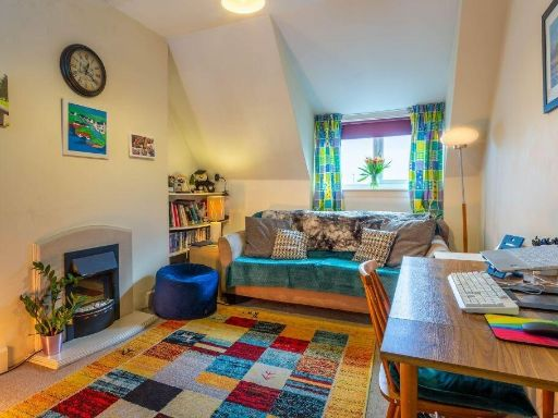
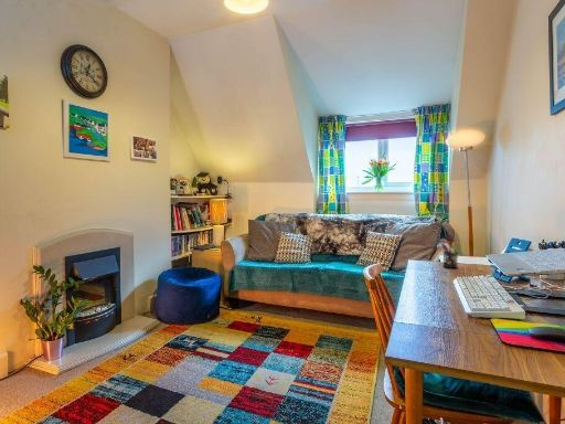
+ pen holder [440,240,462,269]
